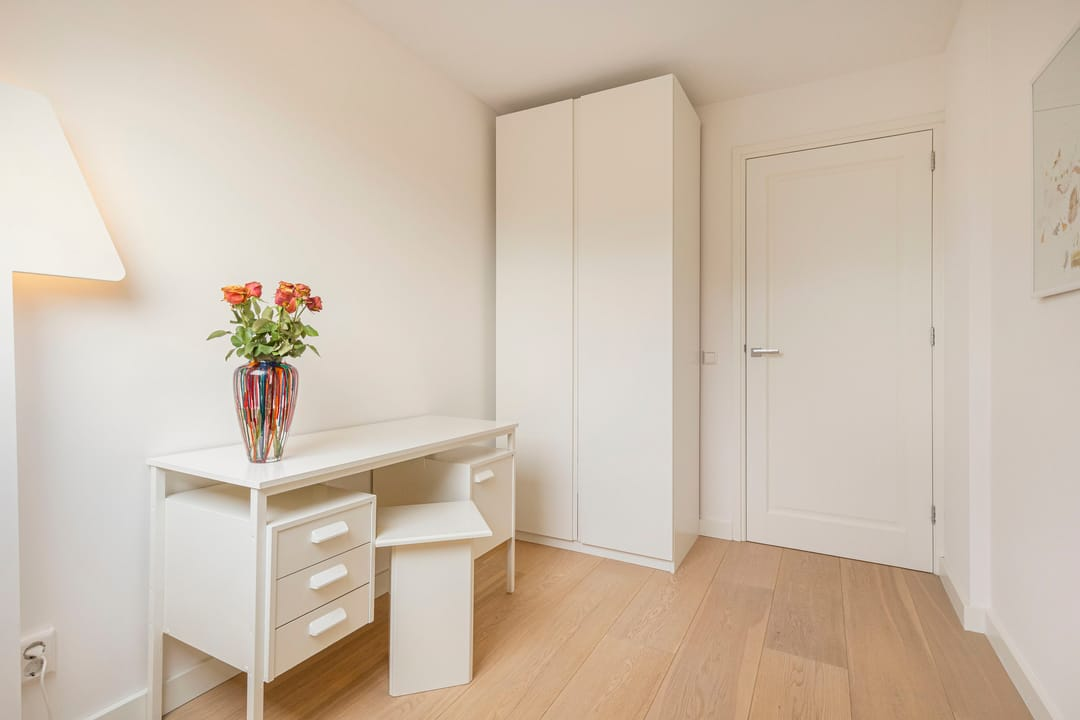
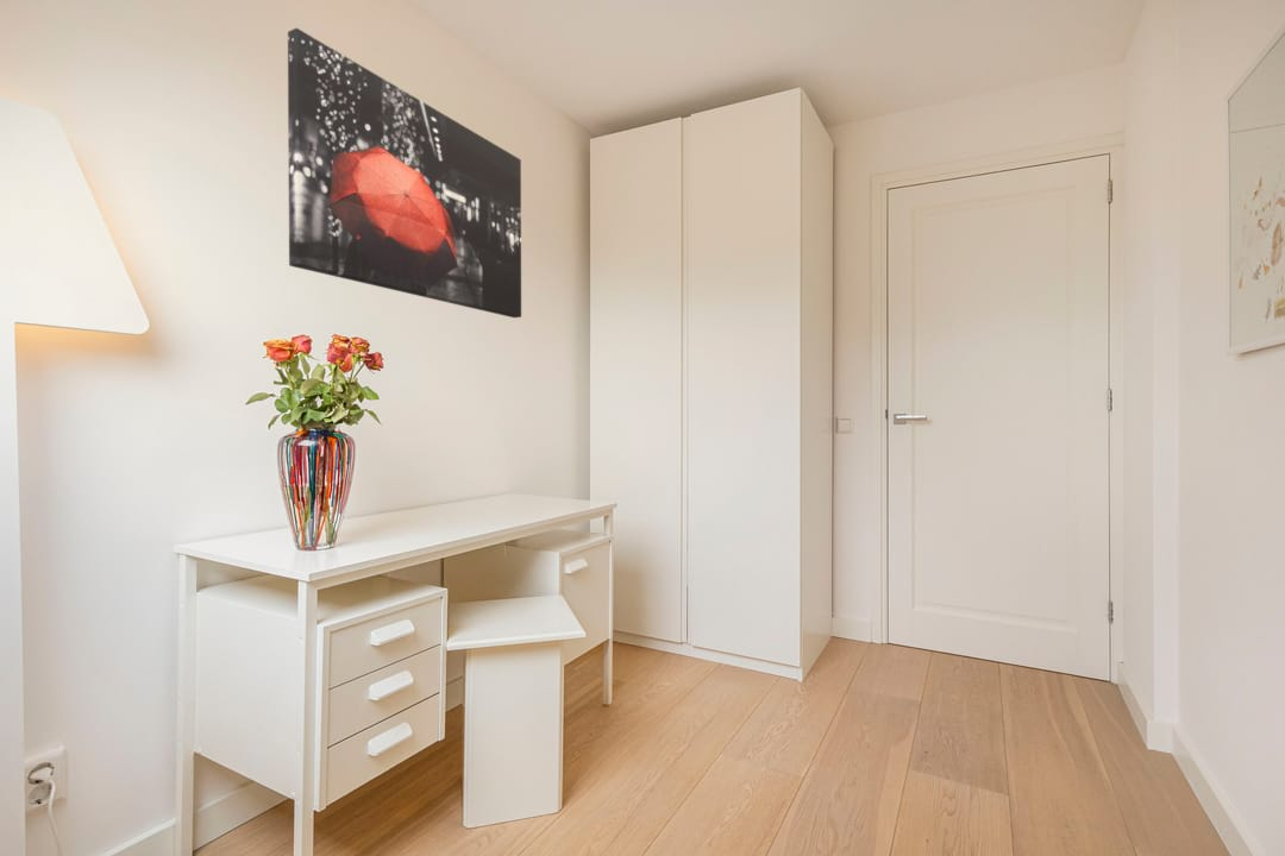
+ wall art [287,27,522,319]
